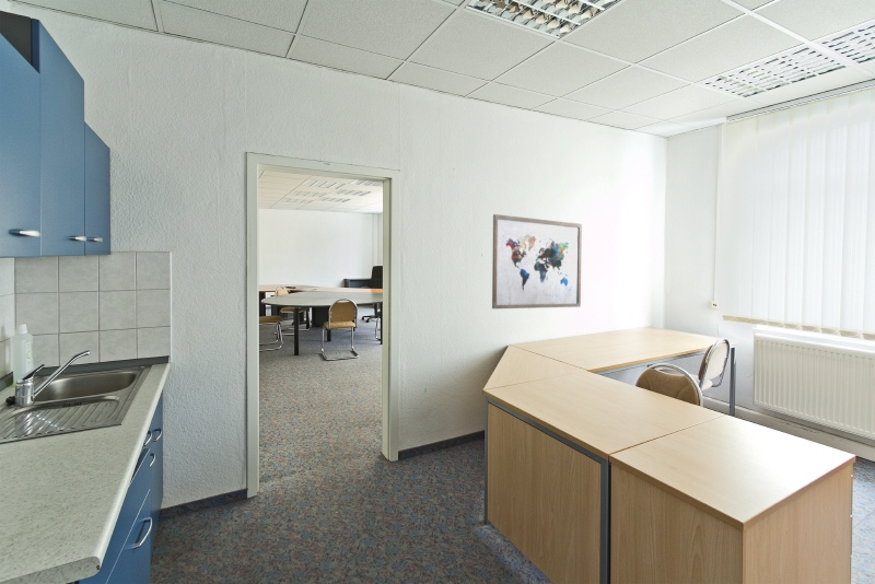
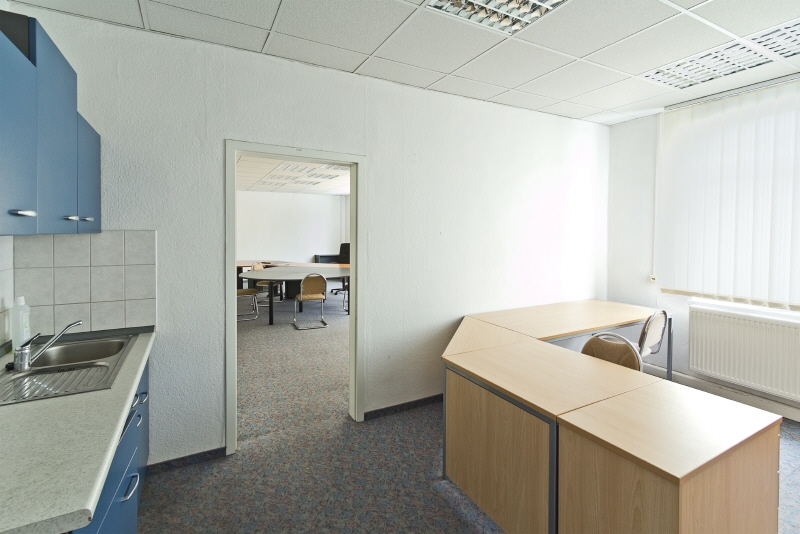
- wall art [491,213,583,309]
